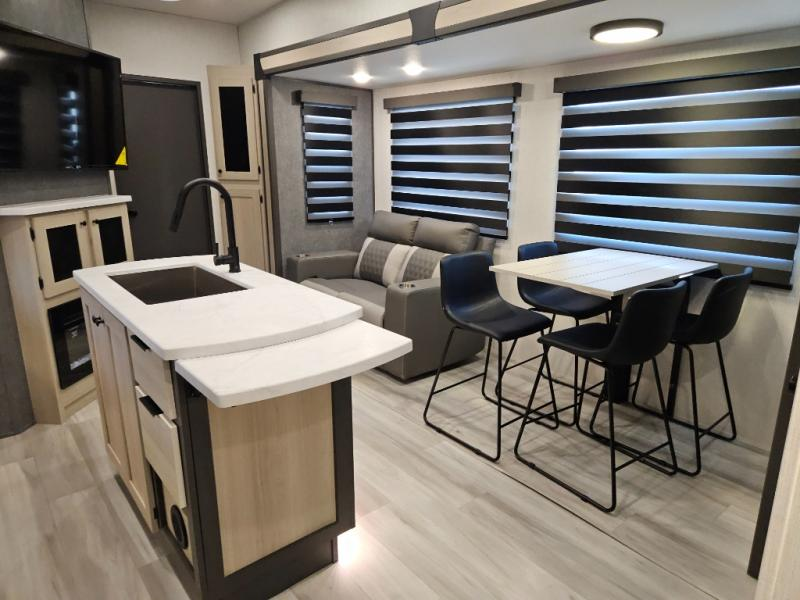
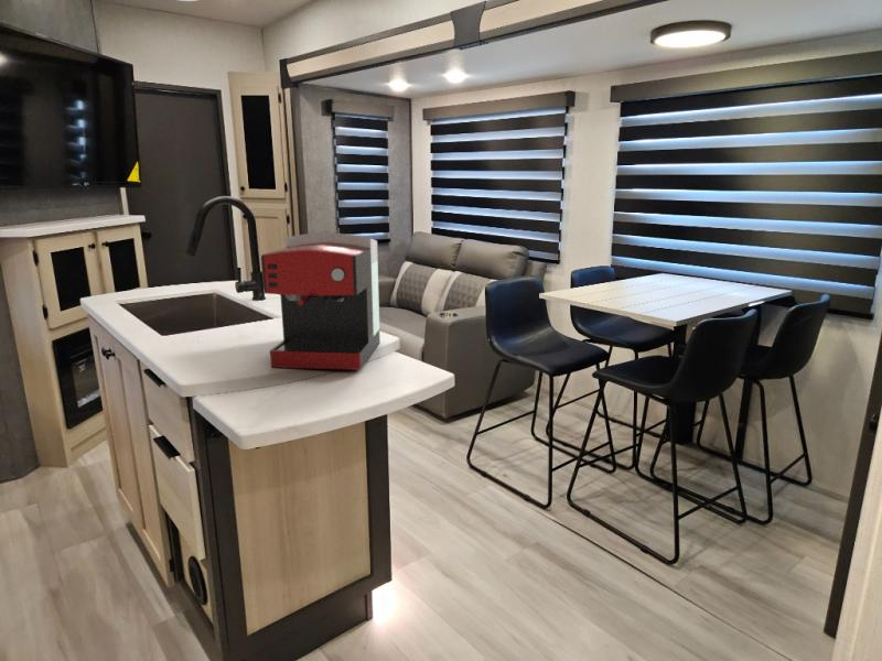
+ coffee maker [260,231,381,371]
